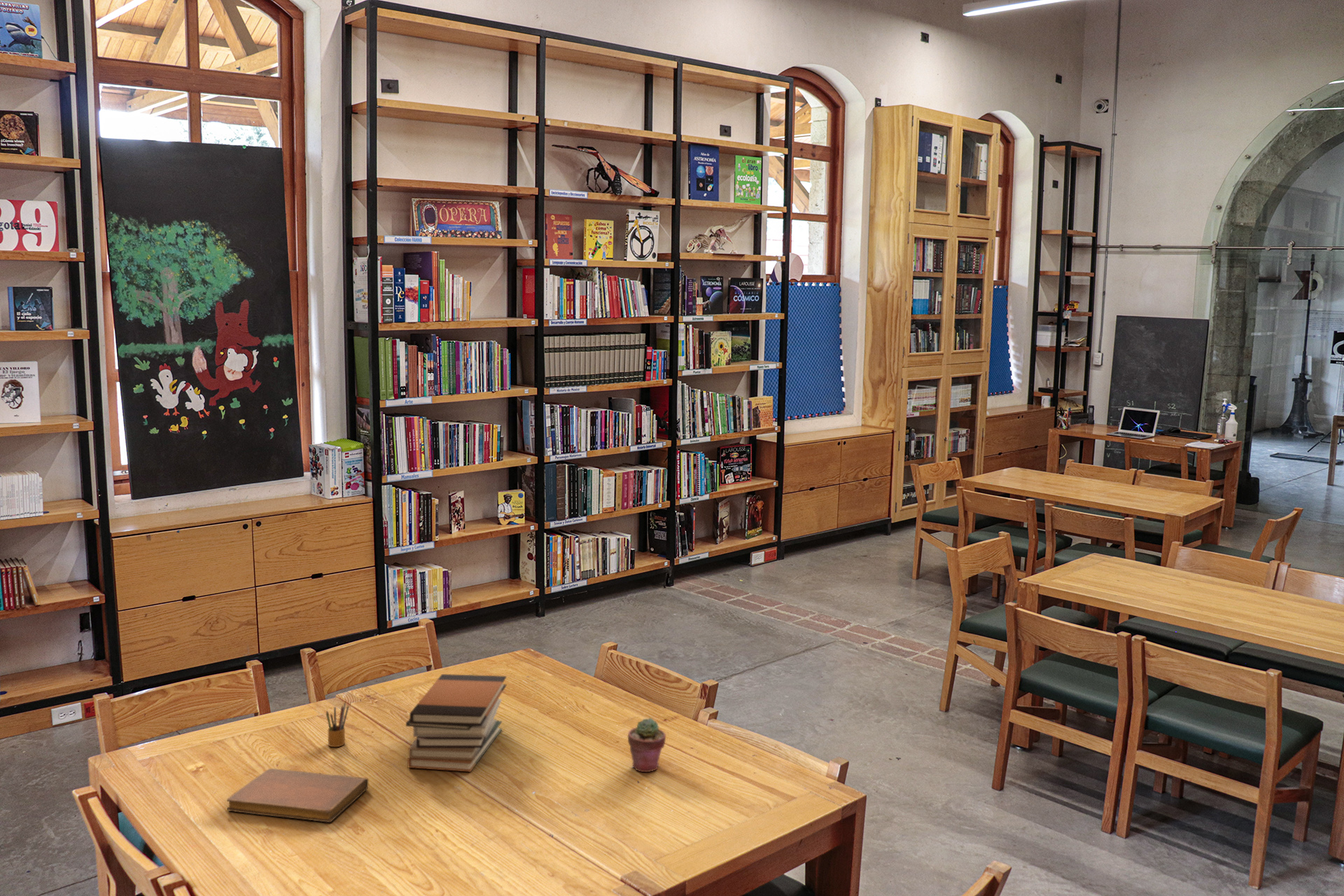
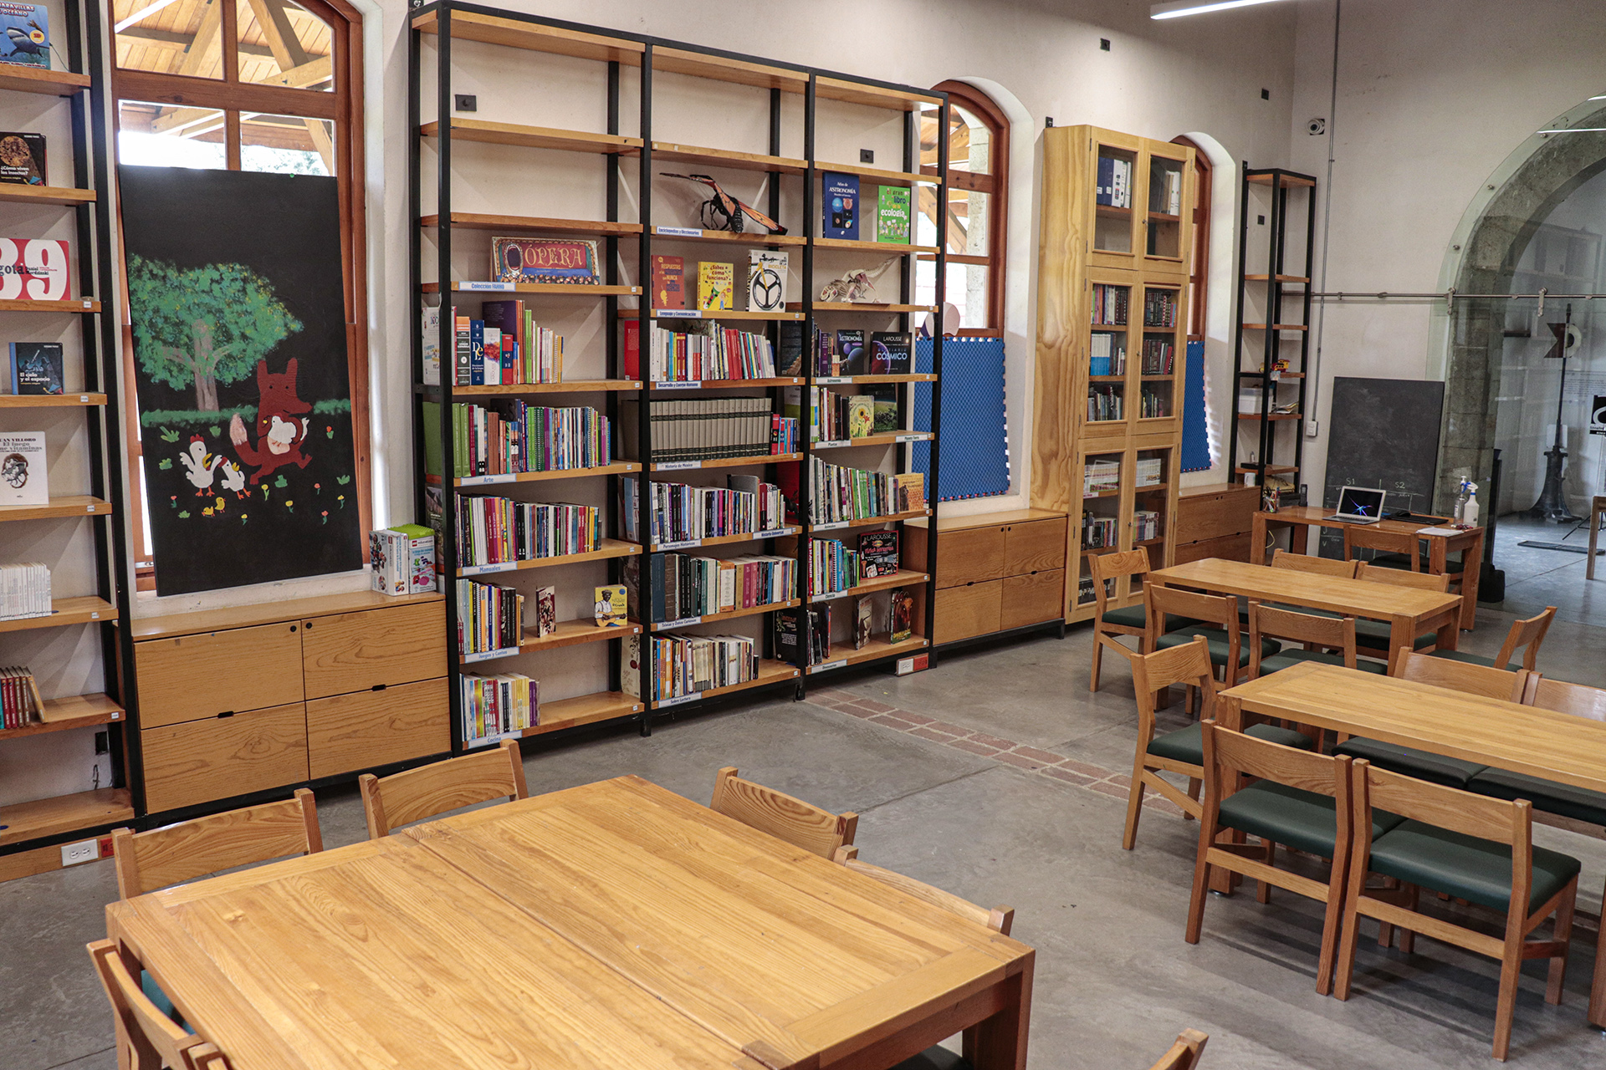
- pencil box [325,701,349,748]
- potted succulent [627,717,666,773]
- notebook [226,768,369,823]
- book stack [405,673,507,773]
